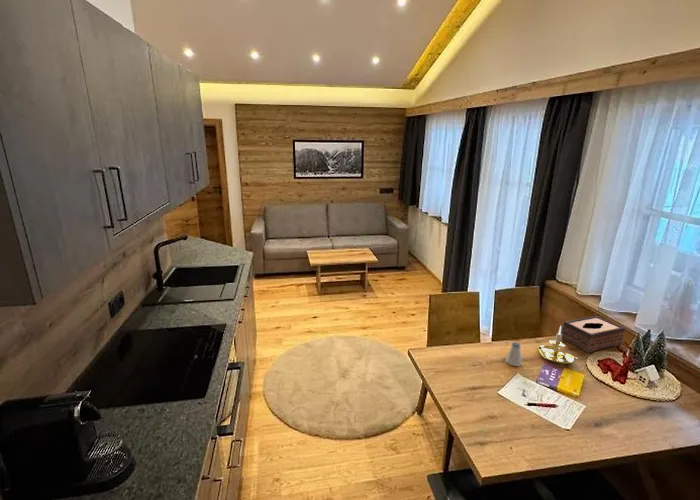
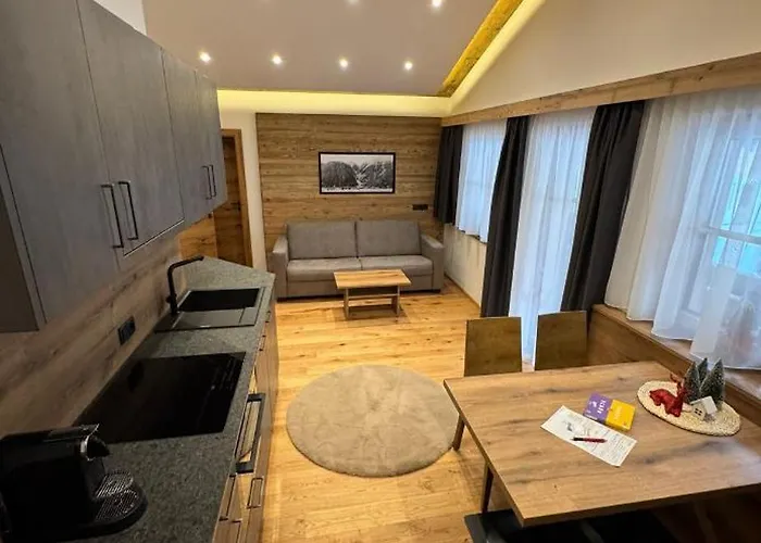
- candle holder [538,325,579,365]
- saltshaker [505,341,523,367]
- tissue box [560,315,626,353]
